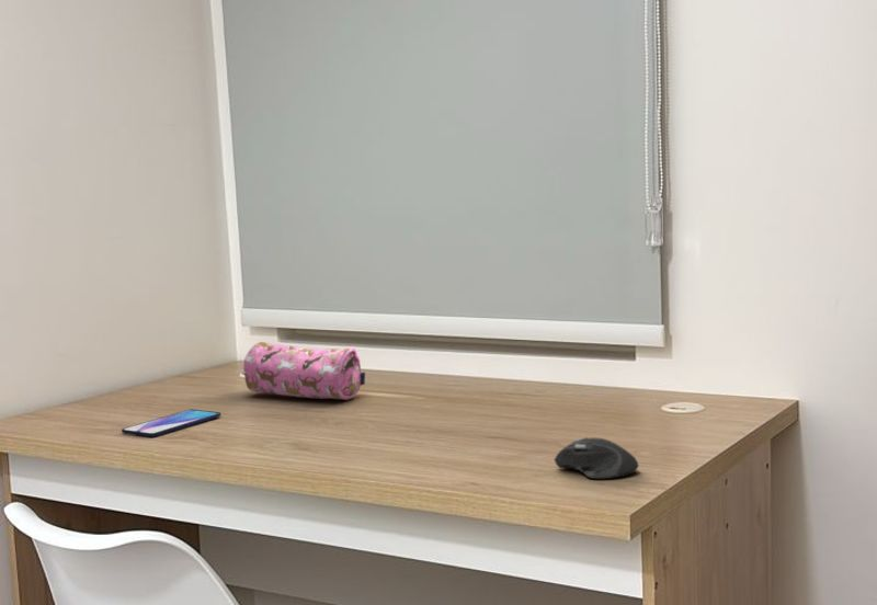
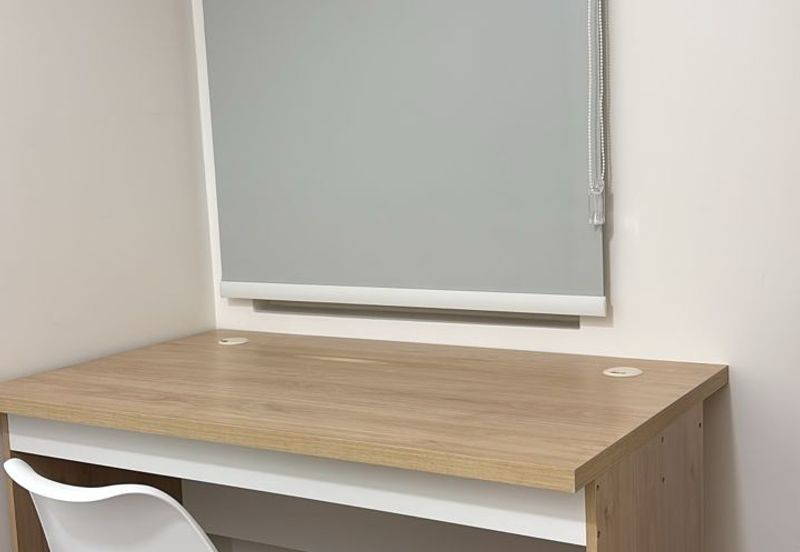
- computer mouse [554,436,640,480]
- pencil case [242,341,366,401]
- smartphone [121,408,221,437]
